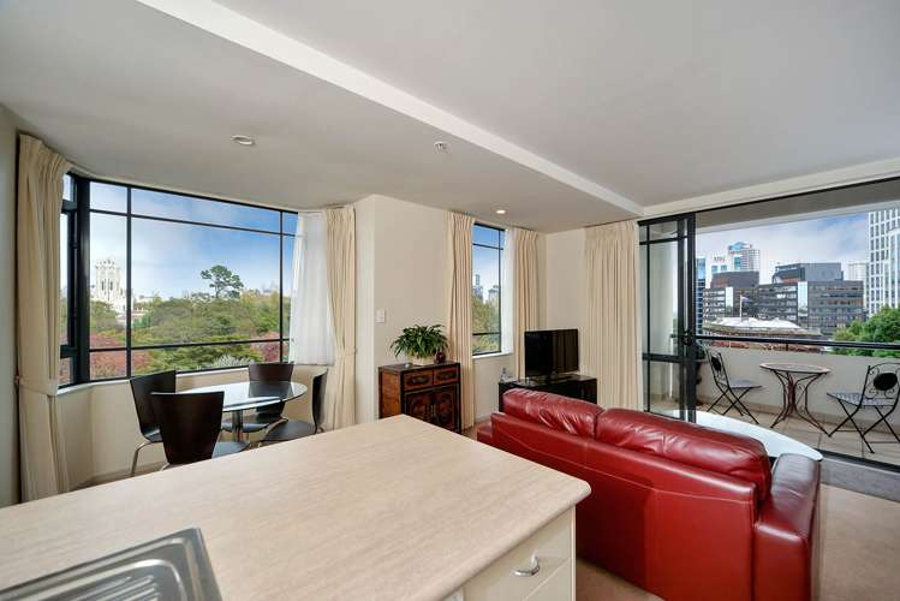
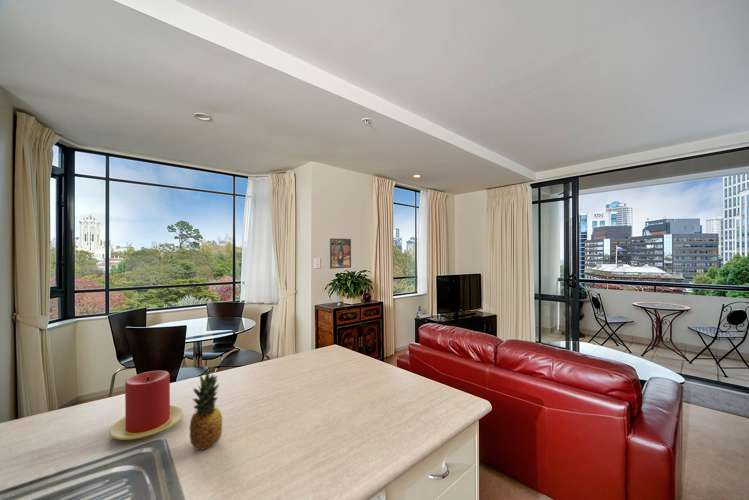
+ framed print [329,237,352,270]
+ candle [108,370,184,441]
+ fruit [188,369,223,451]
